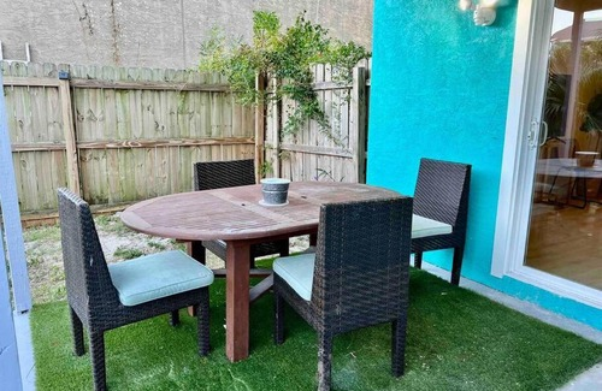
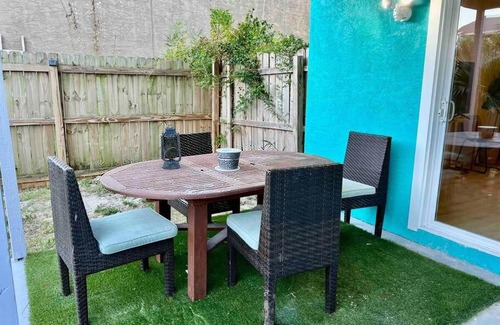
+ lantern [160,124,182,170]
